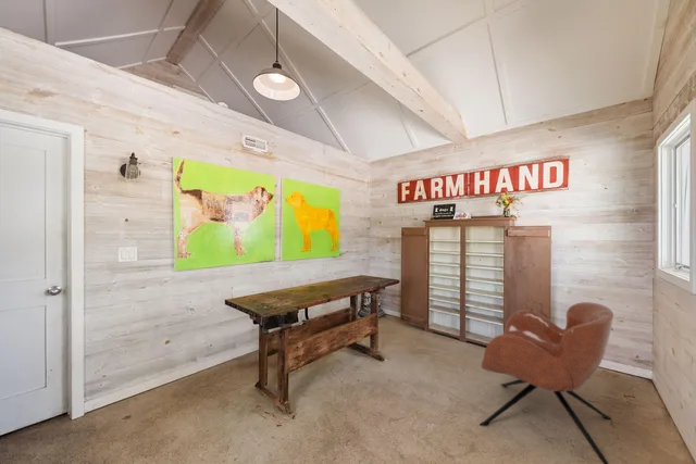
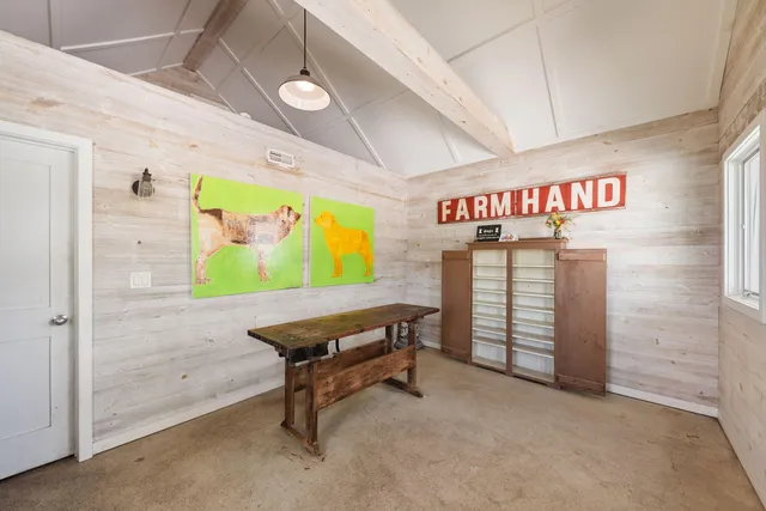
- armchair [478,301,614,464]
